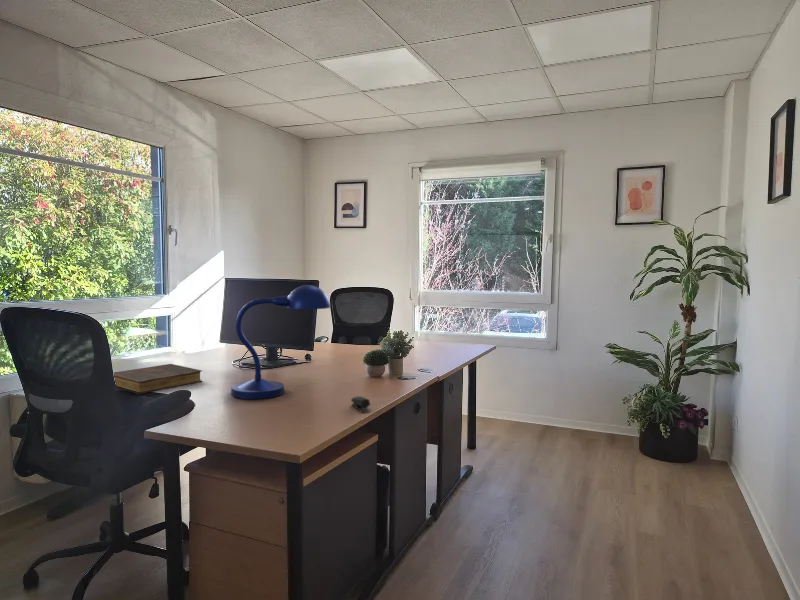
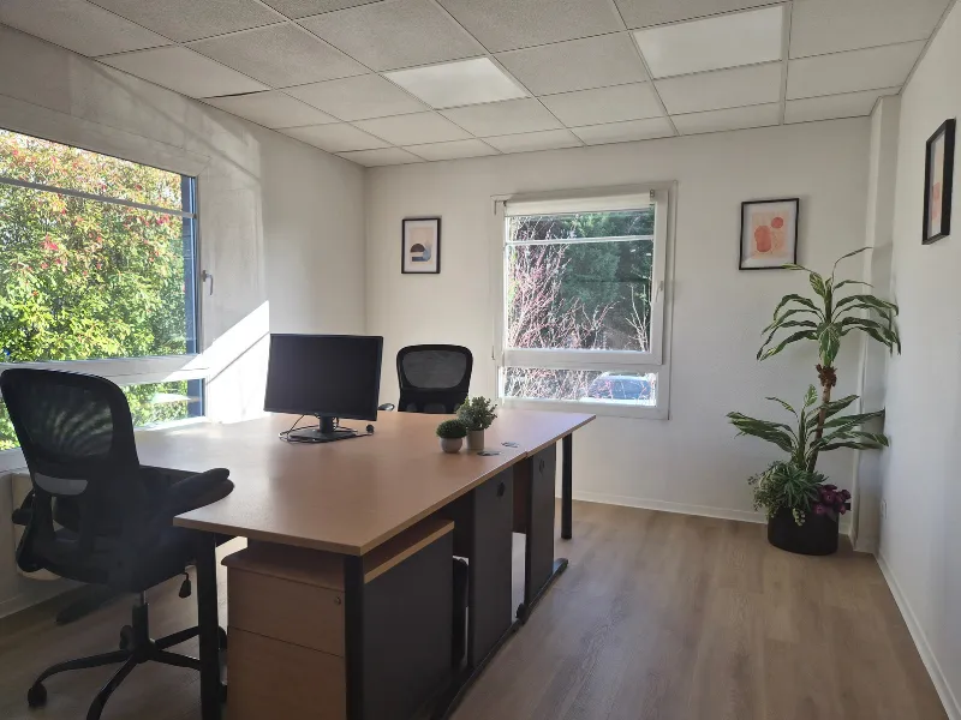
- desk lamp [230,284,331,400]
- book [113,363,203,395]
- stapler [350,395,371,414]
